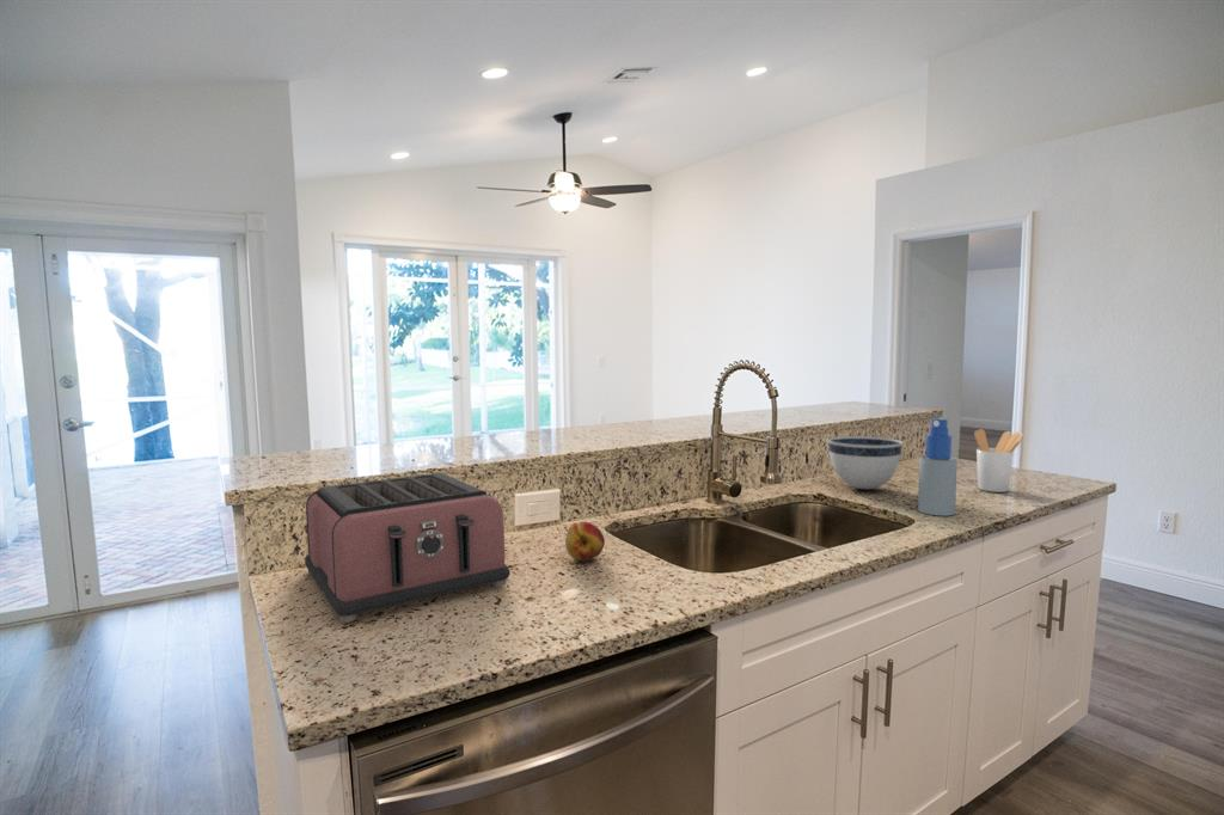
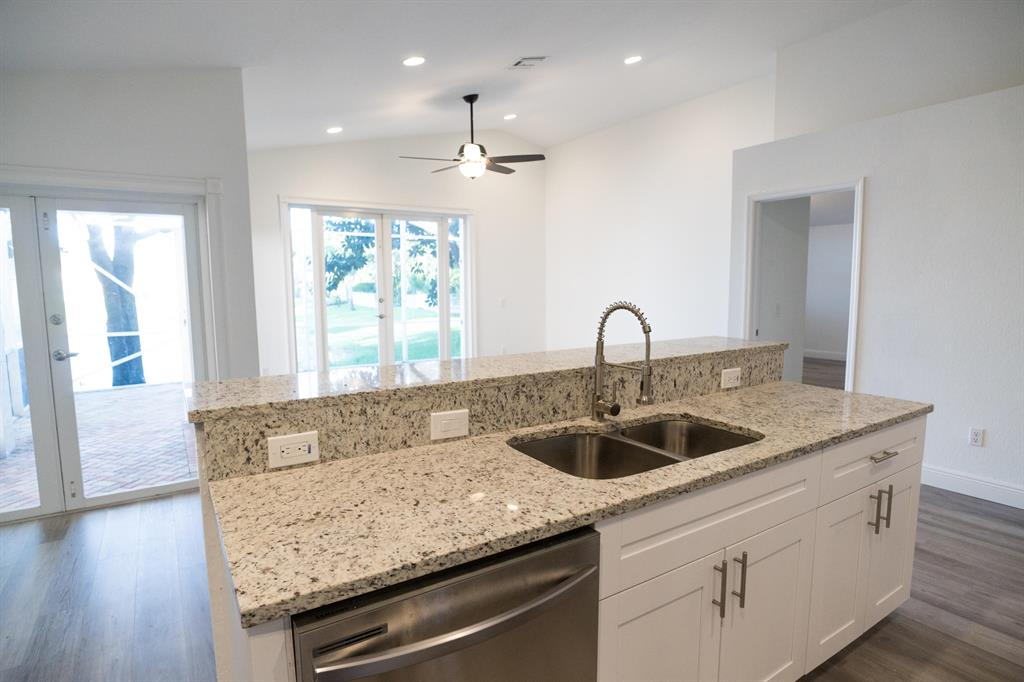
- fruit [564,521,606,563]
- utensil holder [973,428,1024,494]
- bowl [827,435,904,490]
- toaster [304,472,512,624]
- spray bottle [917,417,957,517]
